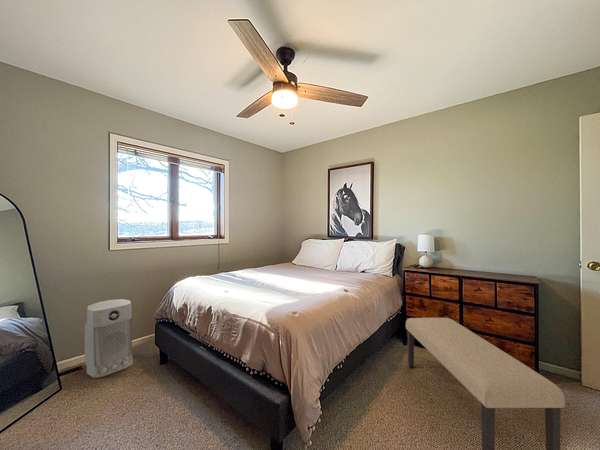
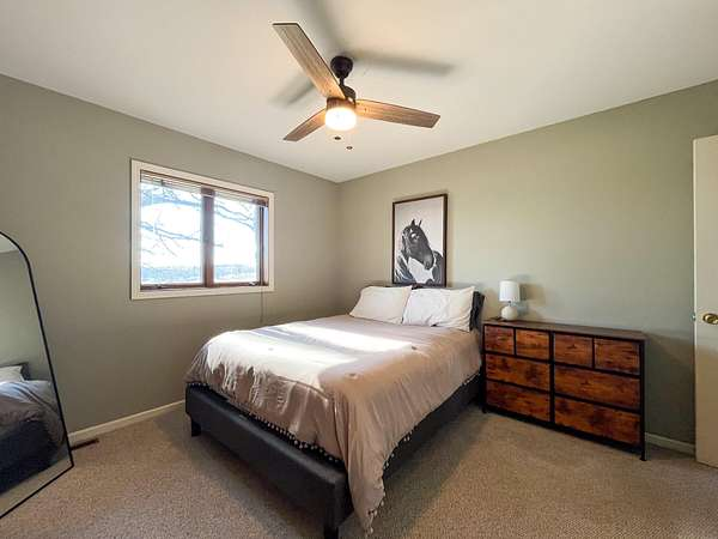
- bench [405,317,566,450]
- air purifier [84,298,134,379]
